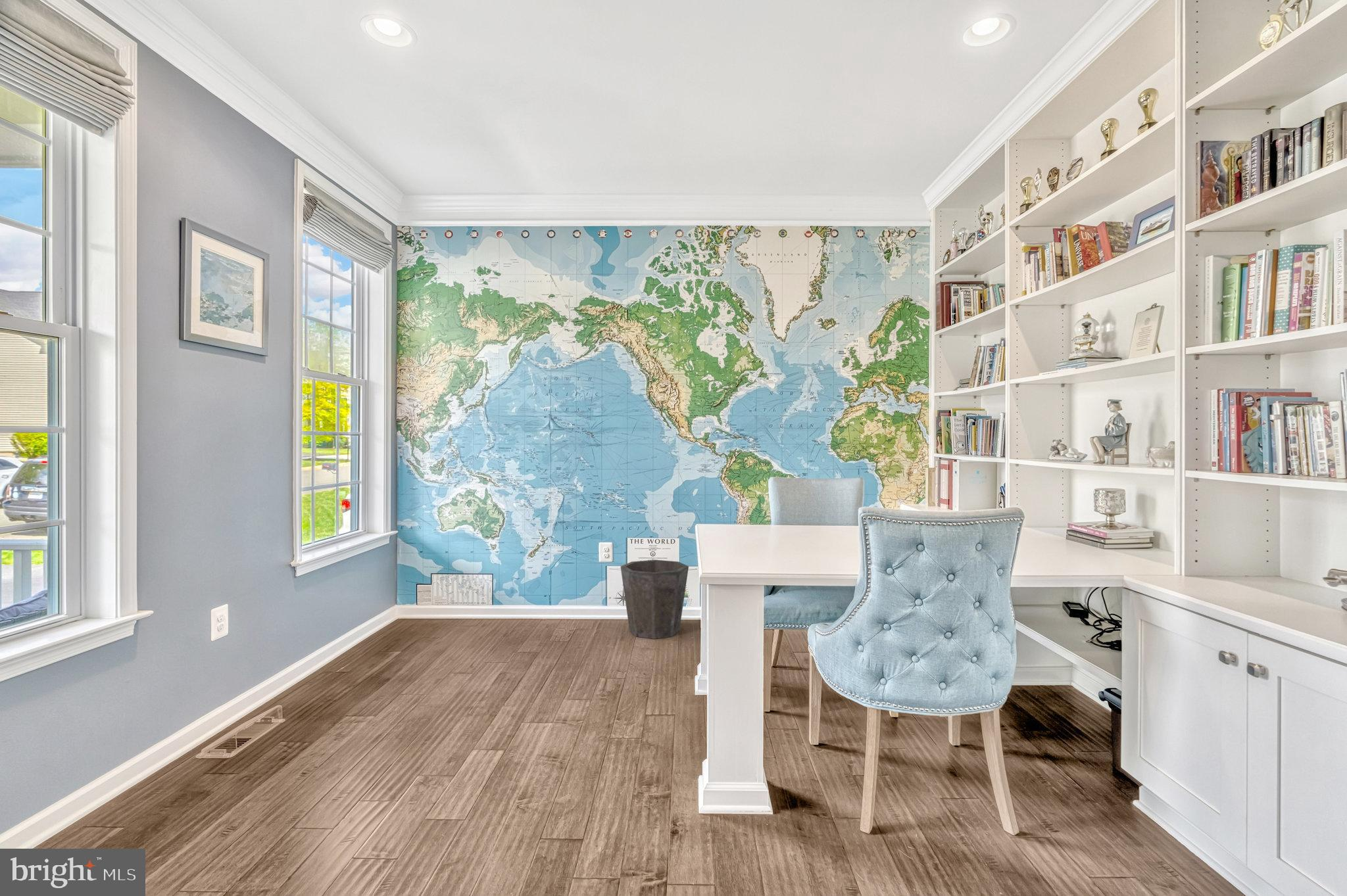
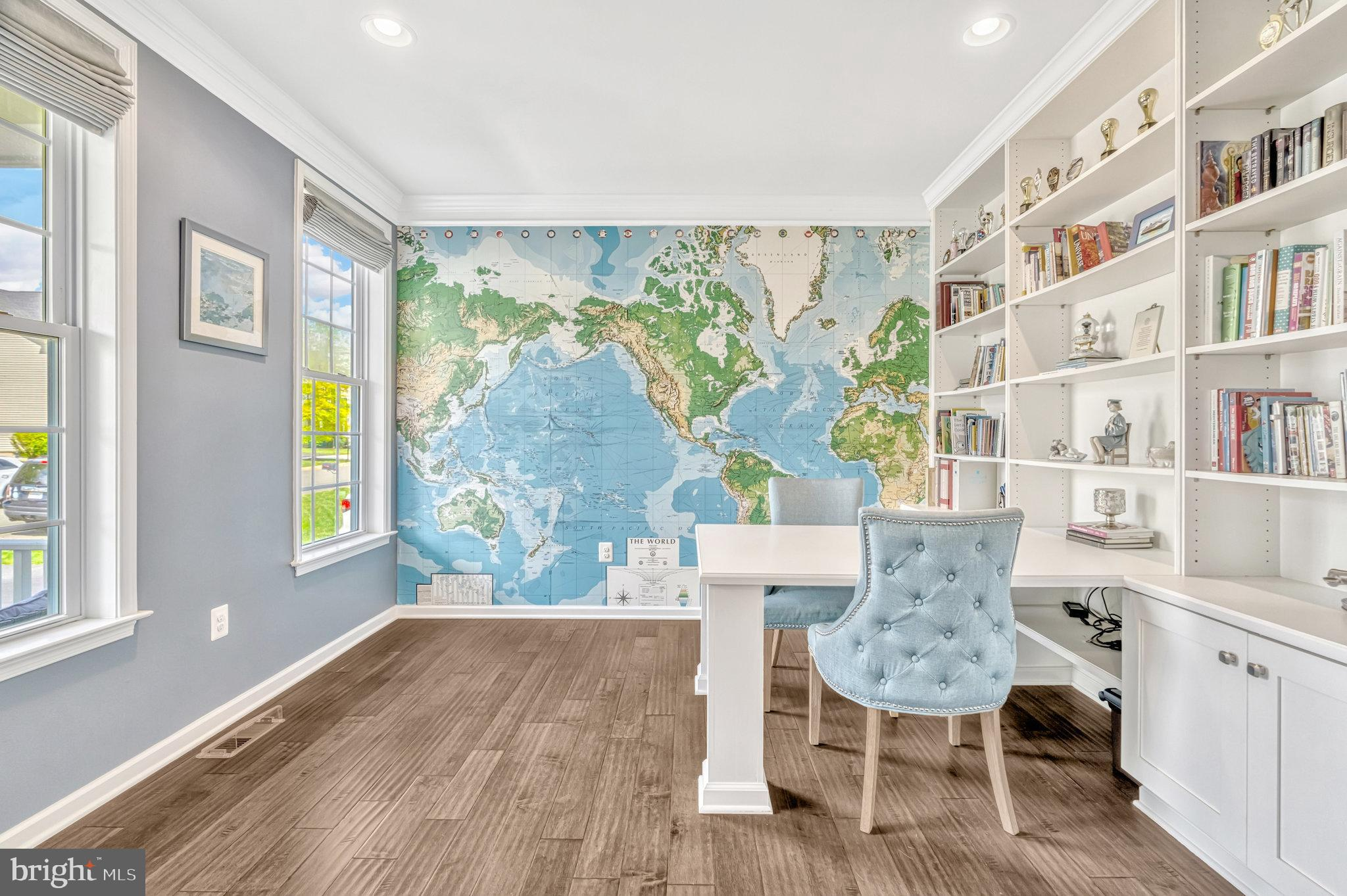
- waste bin [620,559,689,640]
